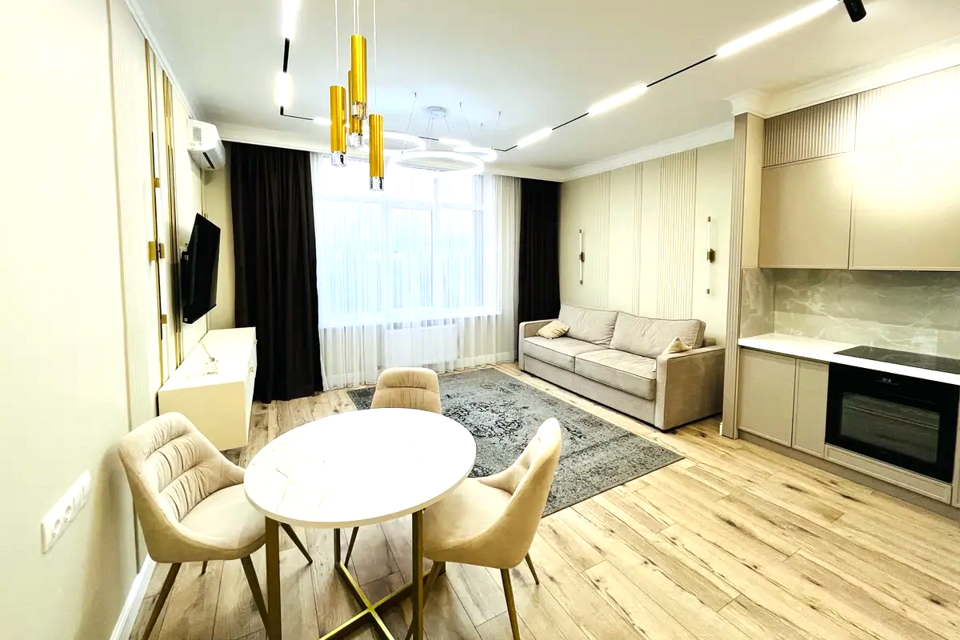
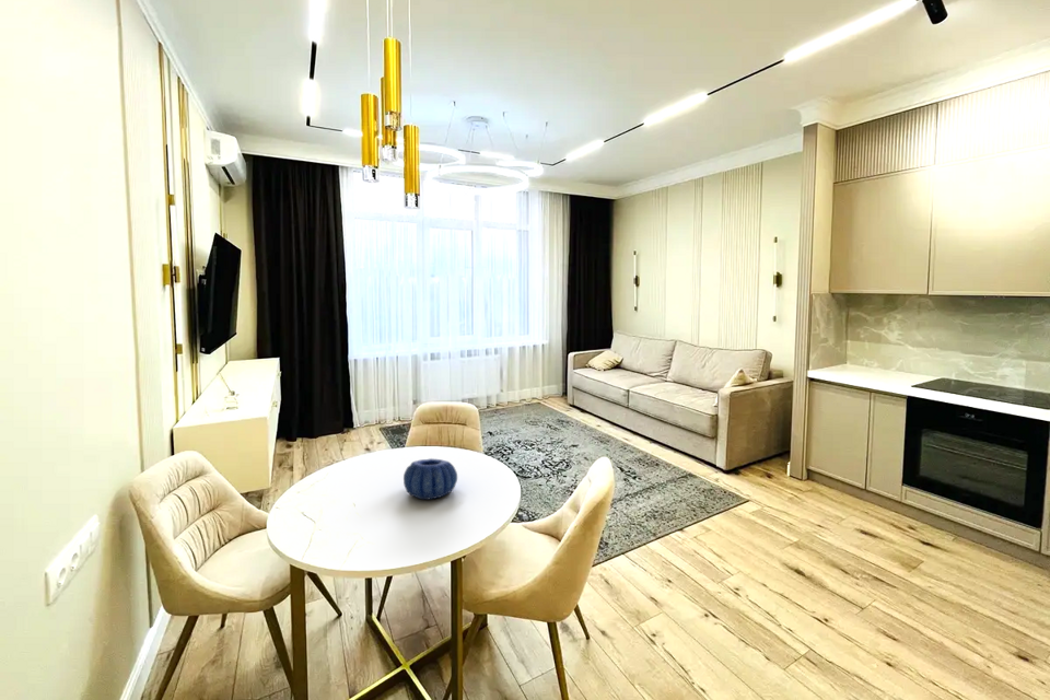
+ decorative bowl [402,457,458,501]
